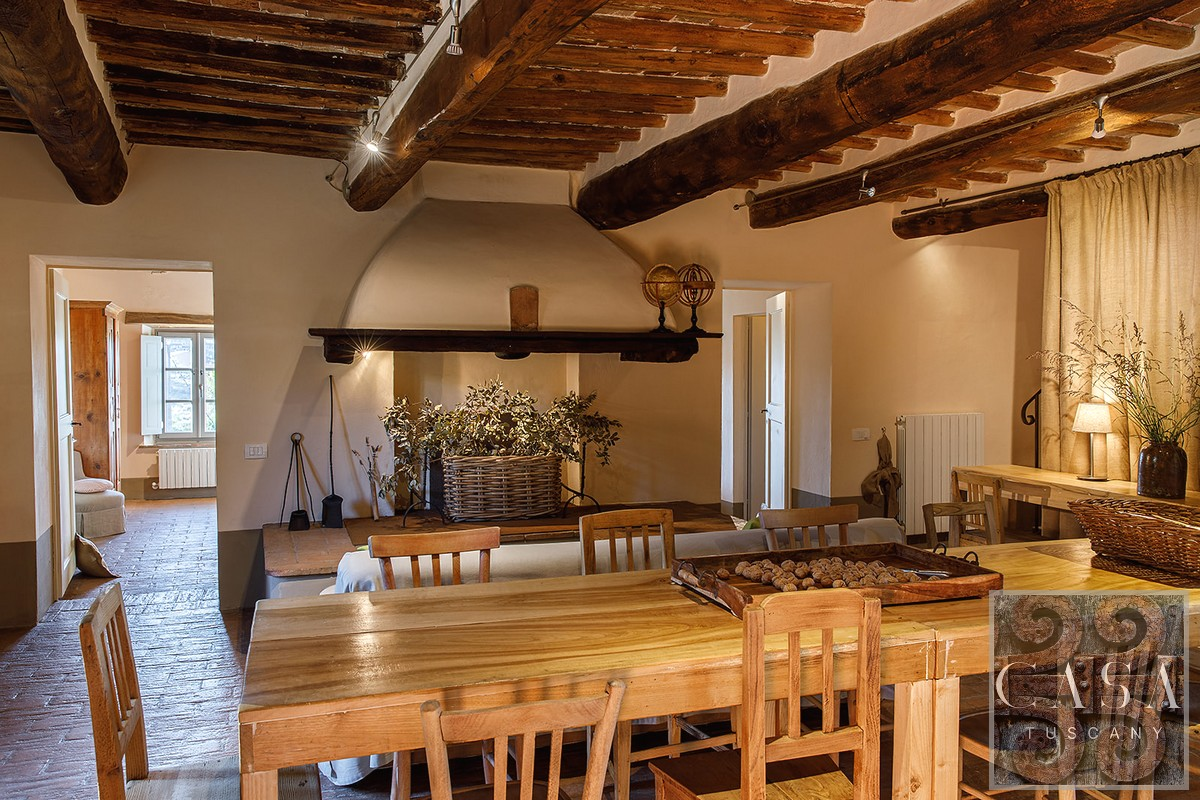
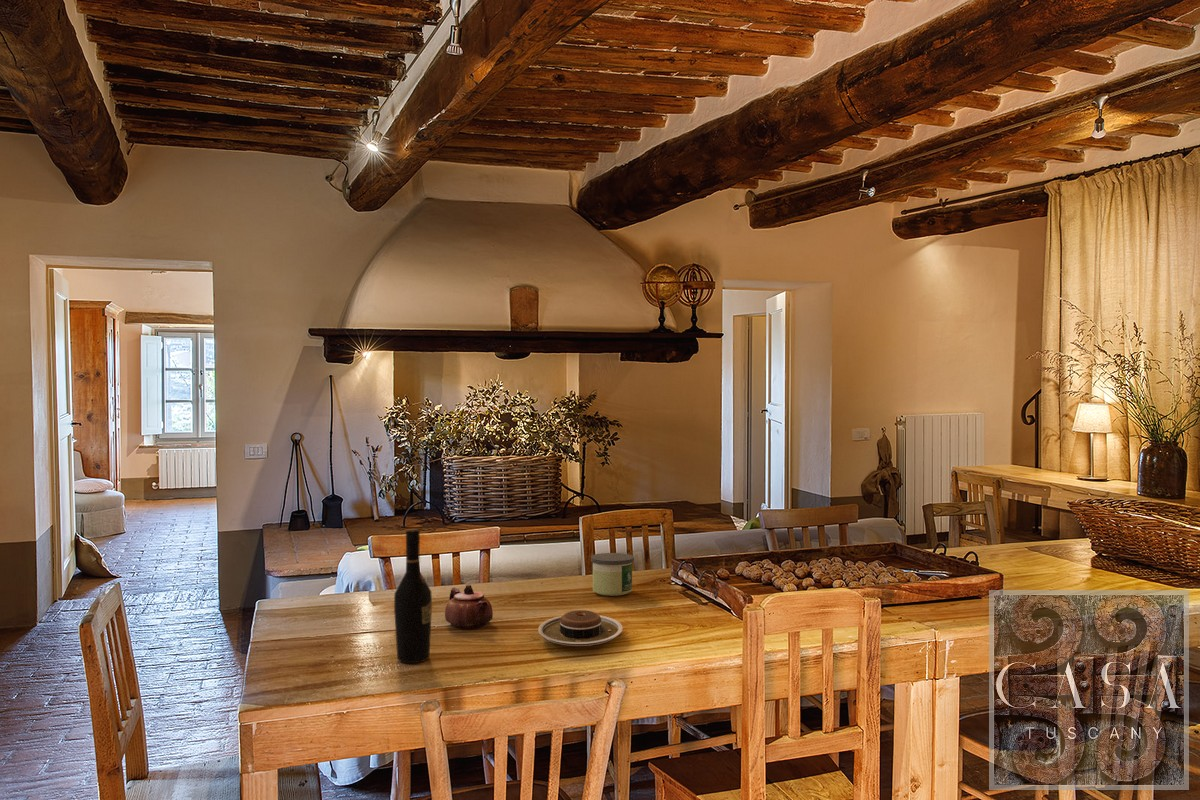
+ plate [537,609,623,647]
+ teapot [444,584,494,629]
+ wine bottle [393,529,433,664]
+ candle [590,552,635,597]
